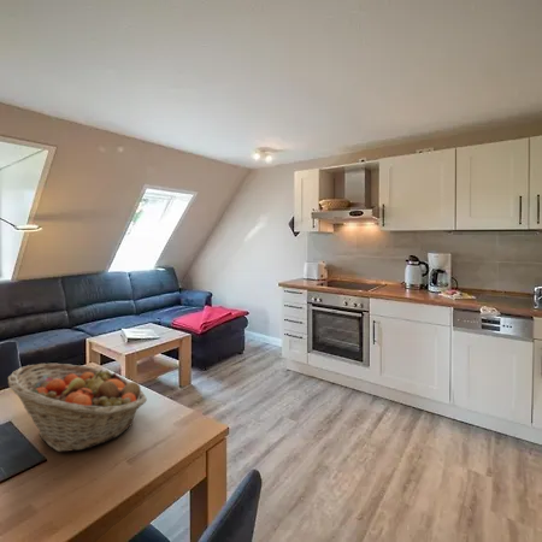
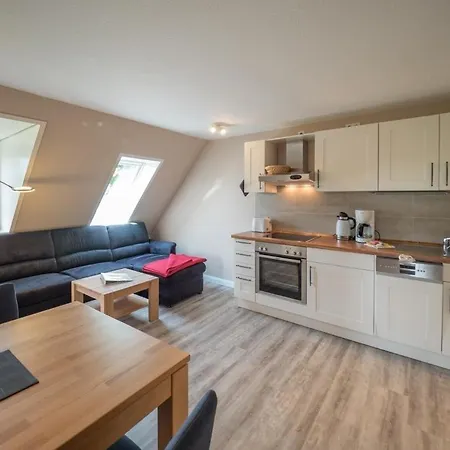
- fruit basket [7,363,148,453]
